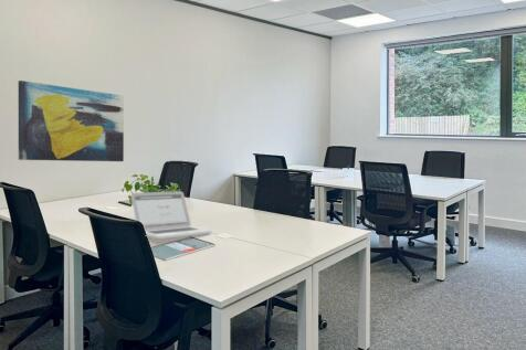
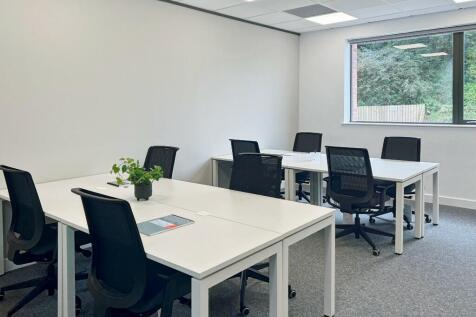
- wall art [18,79,125,162]
- laptop [130,190,213,240]
